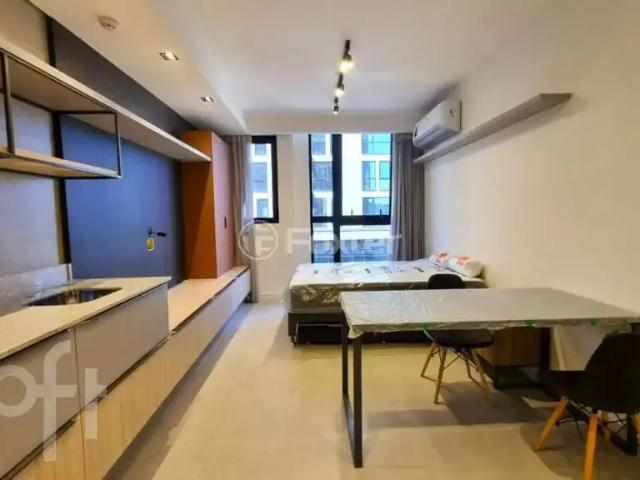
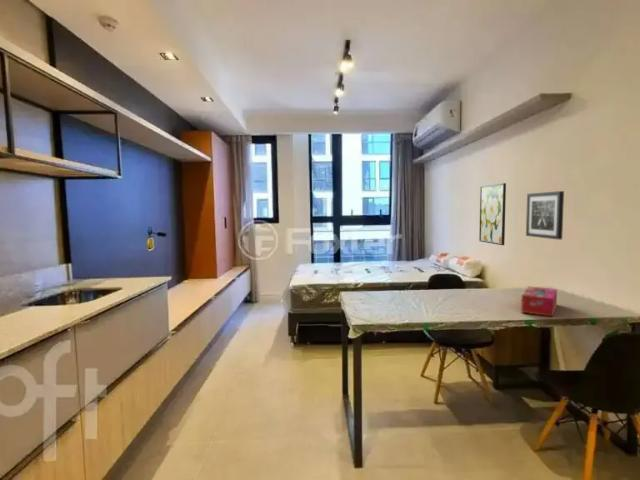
+ wall art [525,190,565,241]
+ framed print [478,182,507,246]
+ tissue box [520,286,558,318]
